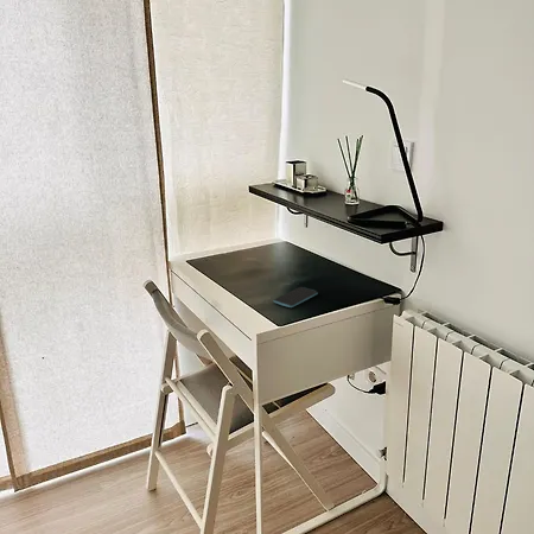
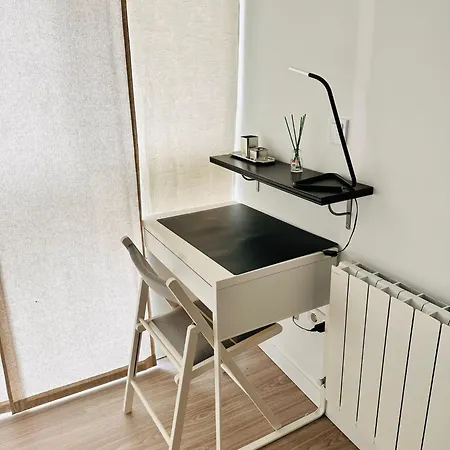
- smartphone [273,286,319,309]
